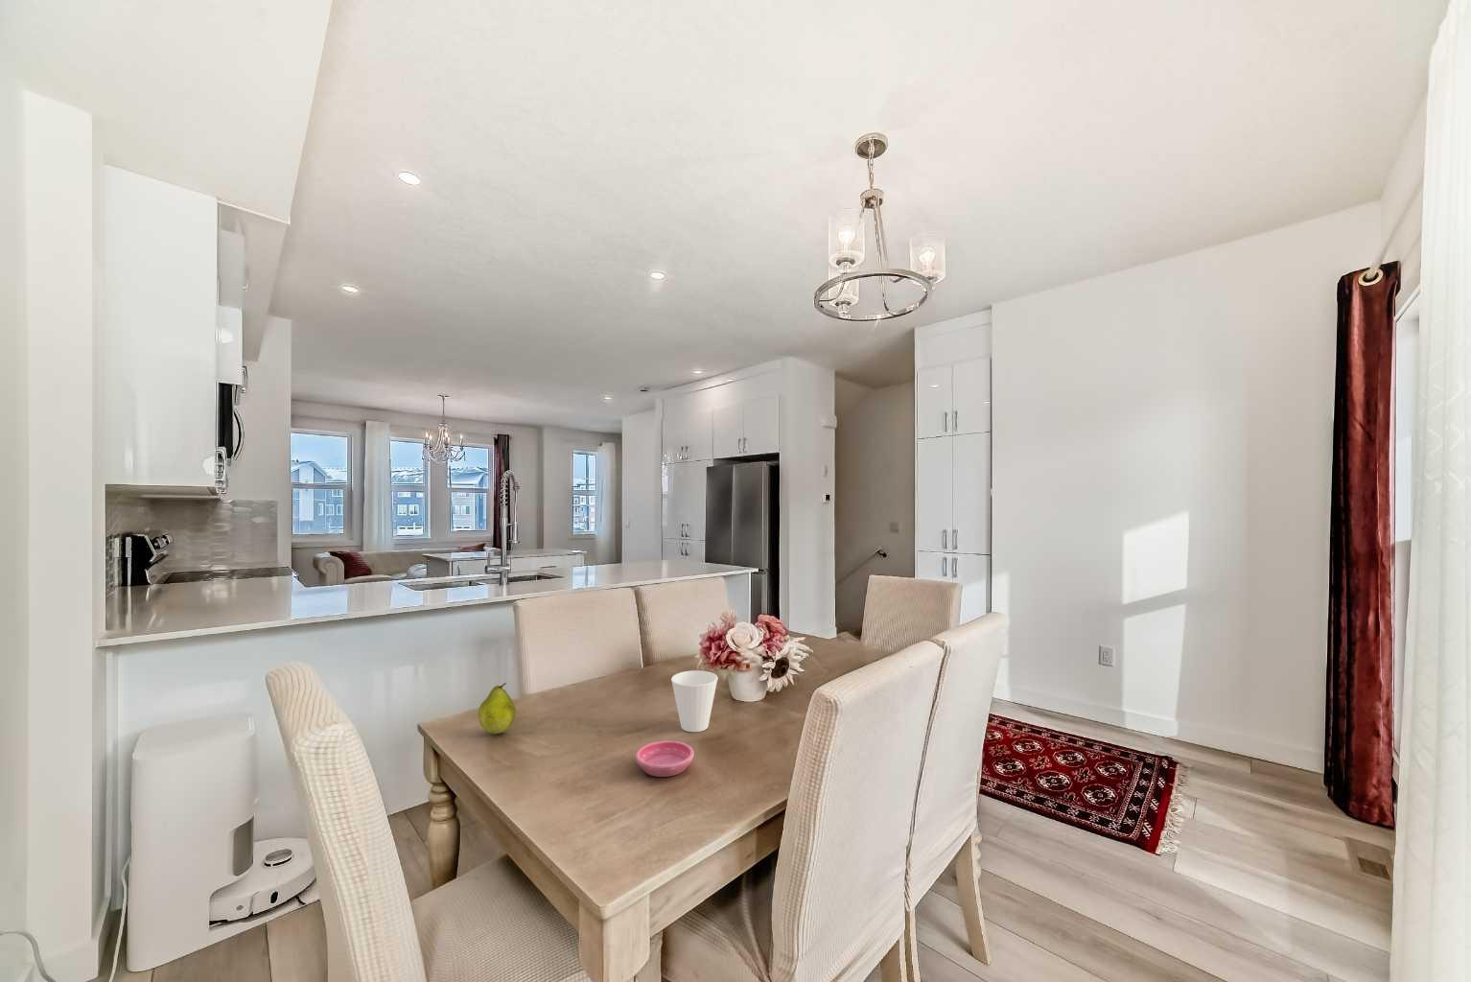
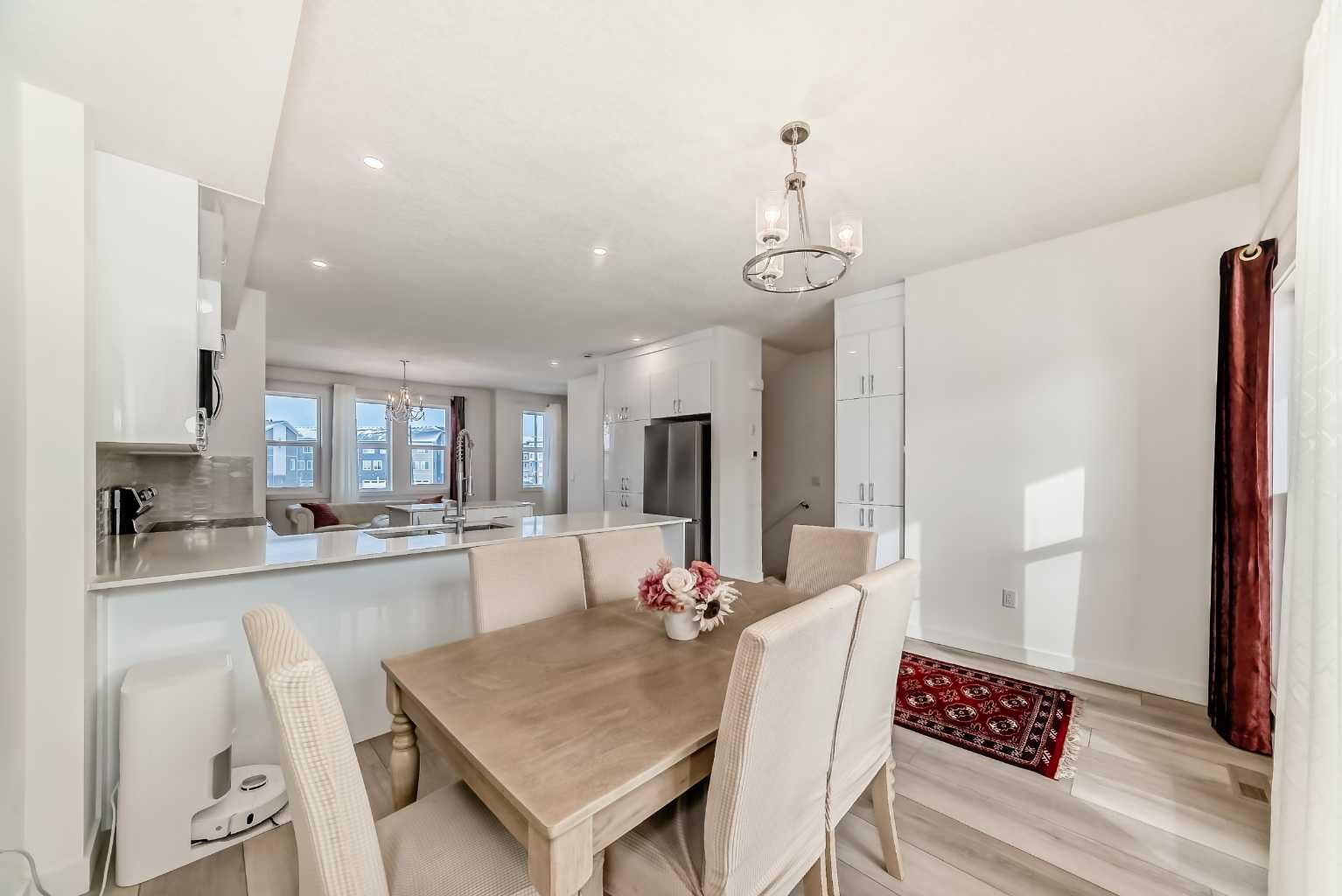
- saucer [635,741,695,778]
- fruit [478,682,517,734]
- cup [671,670,718,733]
